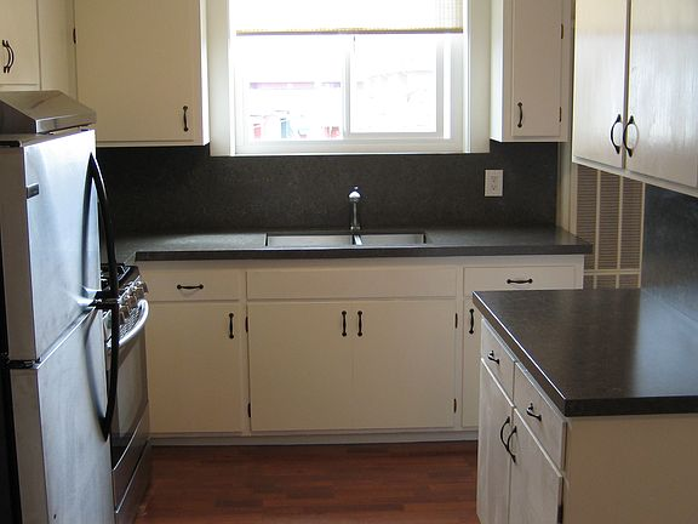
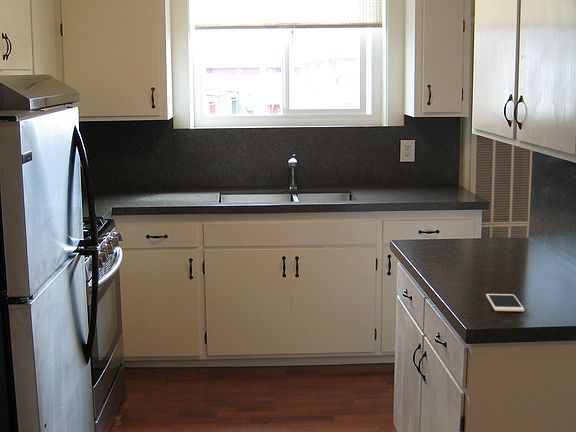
+ cell phone [485,293,525,312]
